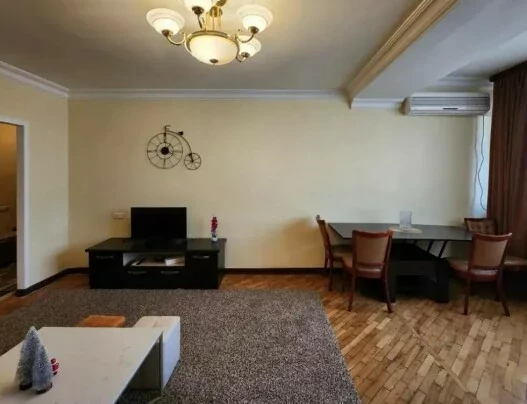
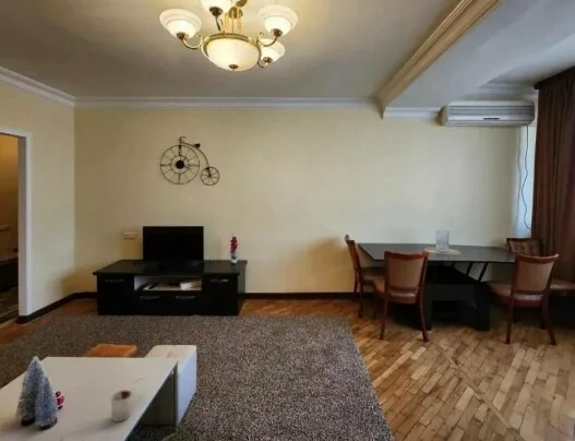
+ cup [109,390,133,422]
